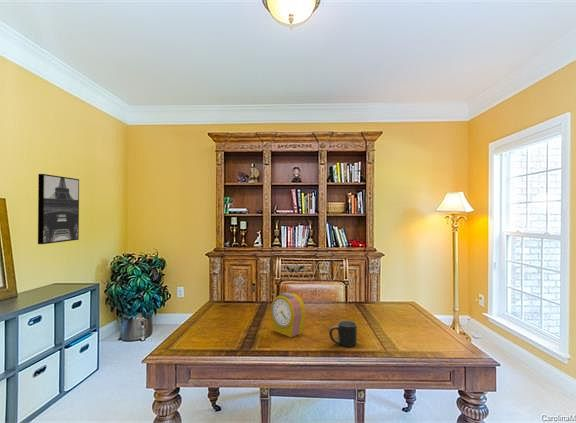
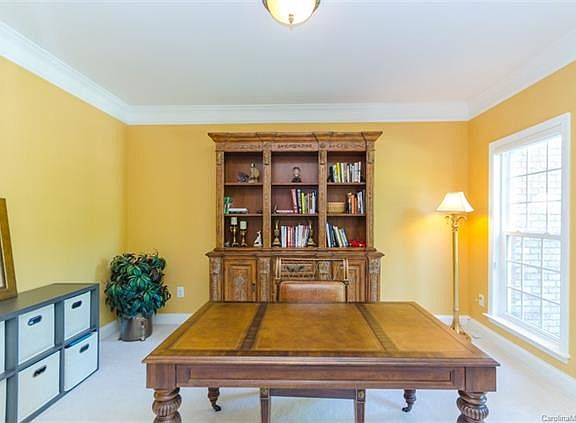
- alarm clock [270,292,306,338]
- mug [328,320,358,348]
- wall art [37,173,80,245]
